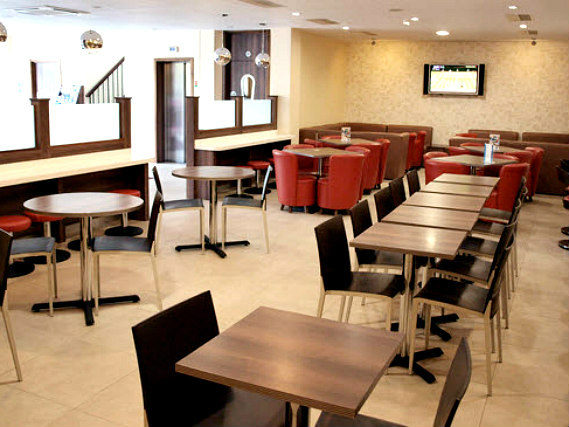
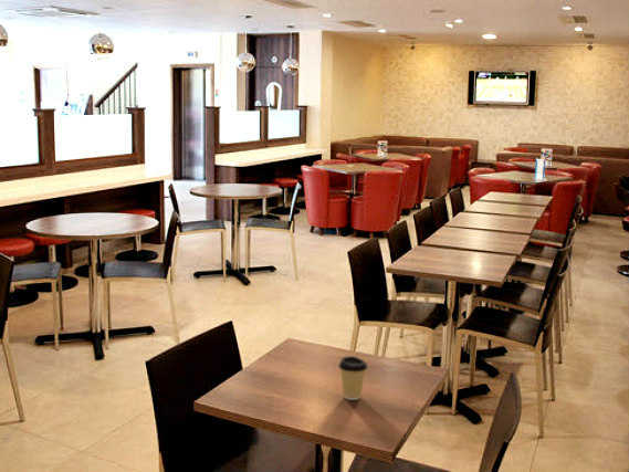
+ coffee cup [337,355,368,401]
